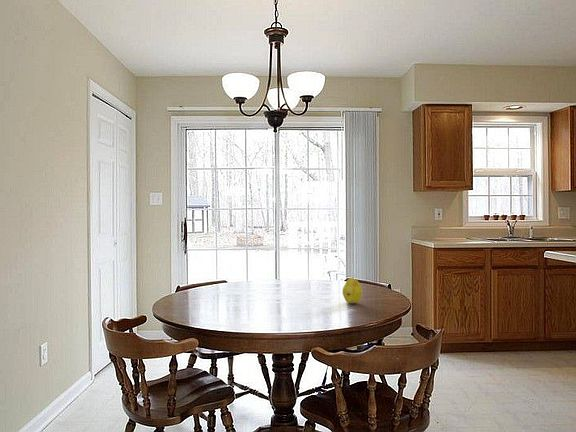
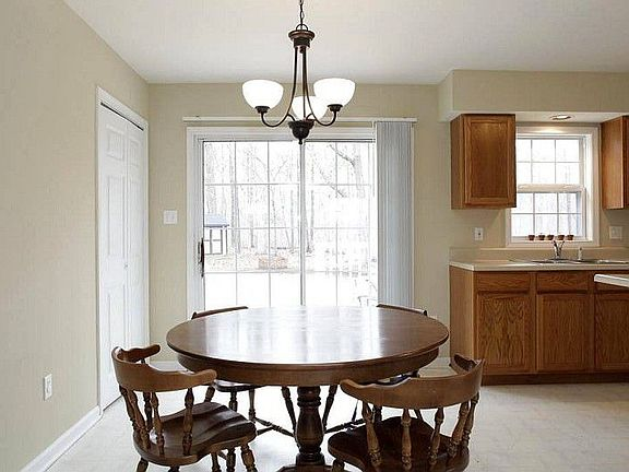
- fruit [342,277,364,304]
